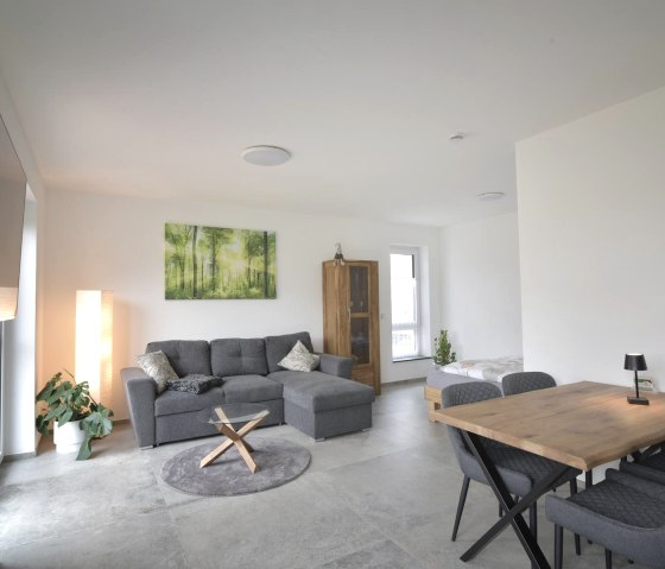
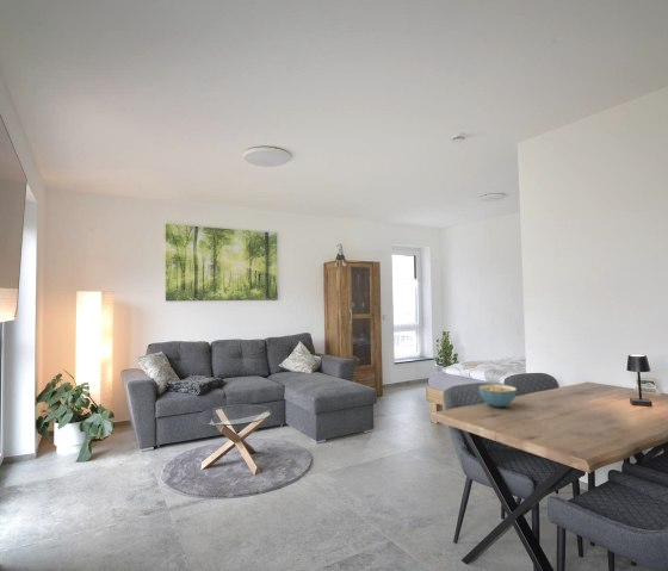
+ cereal bowl [477,384,518,408]
